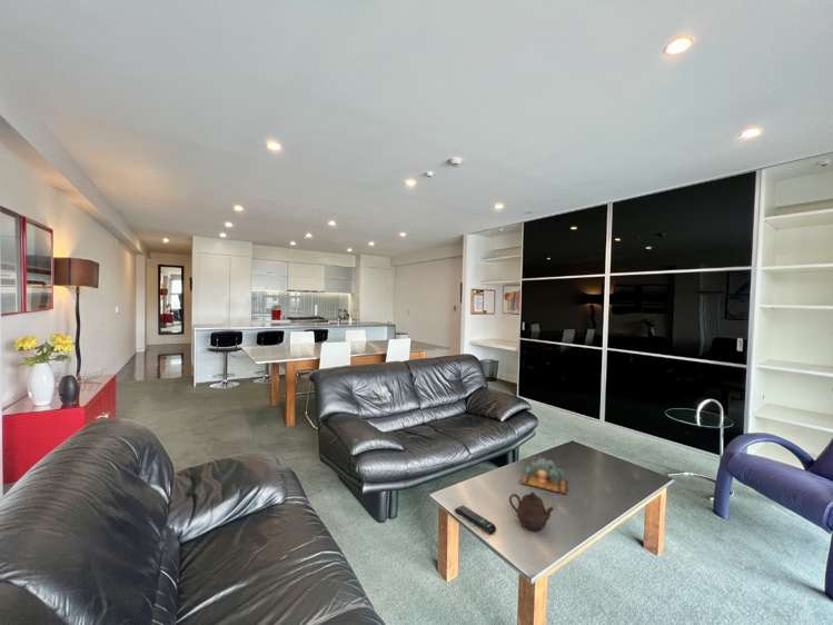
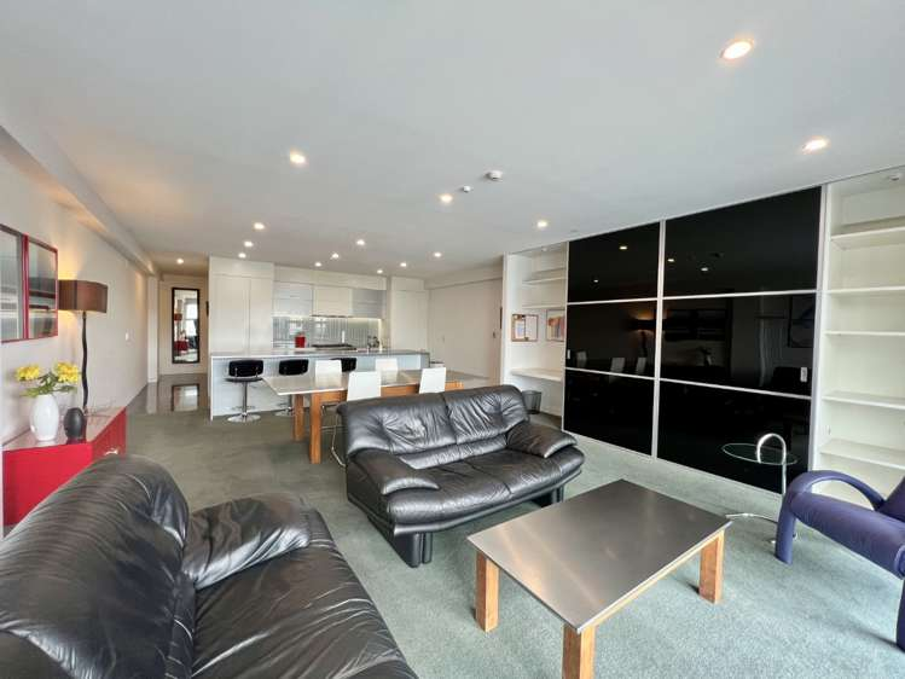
- remote control [454,505,497,535]
- teapot [508,492,555,533]
- succulent plant [518,457,568,495]
